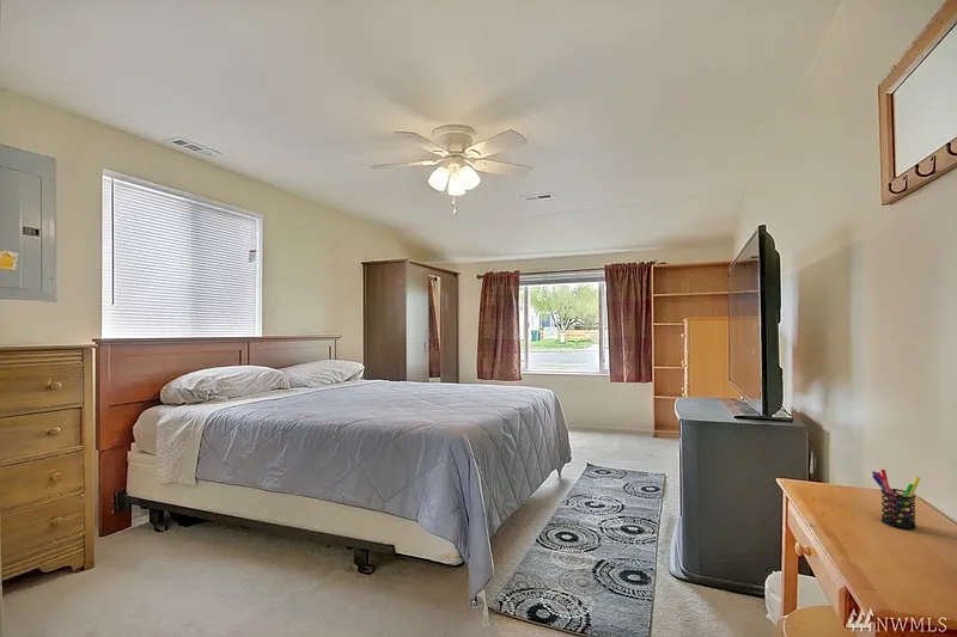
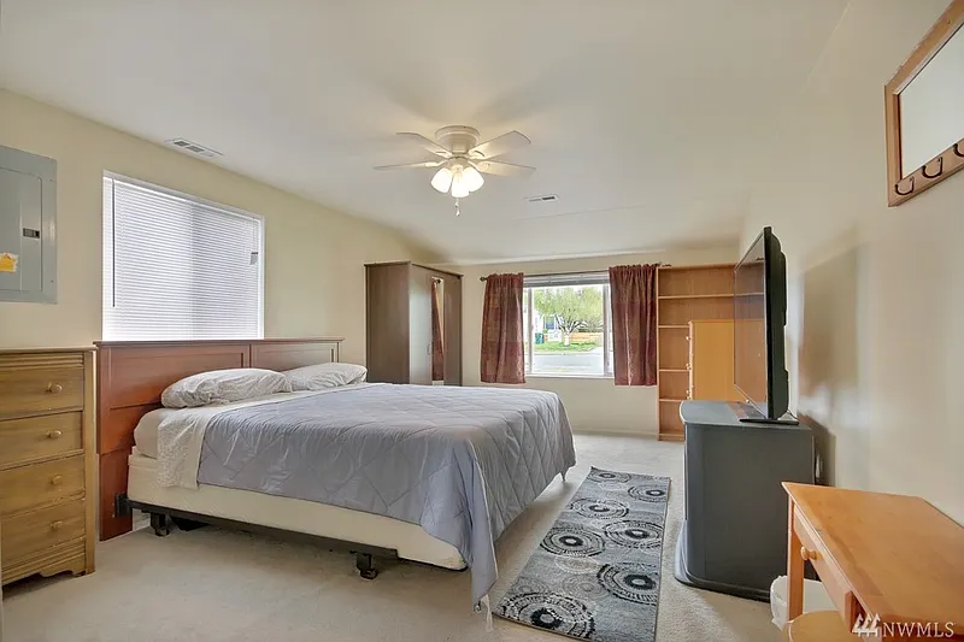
- pen holder [871,468,921,531]
